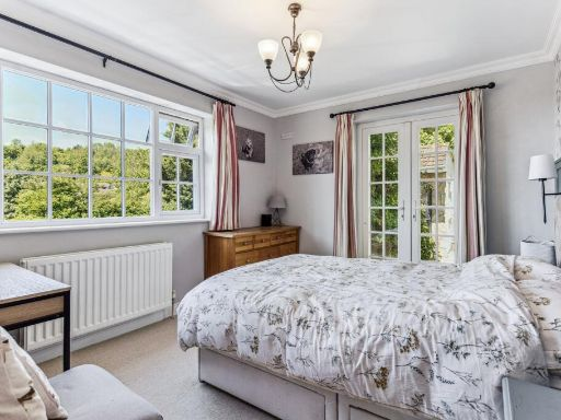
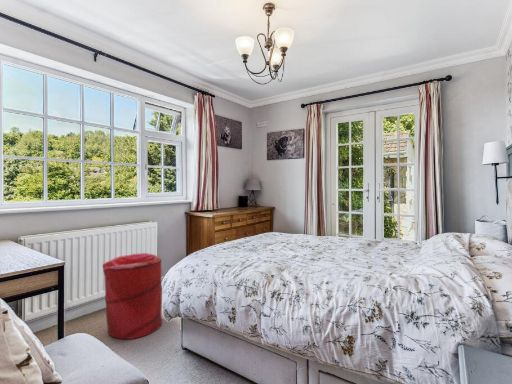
+ laundry hamper [102,252,163,340]
